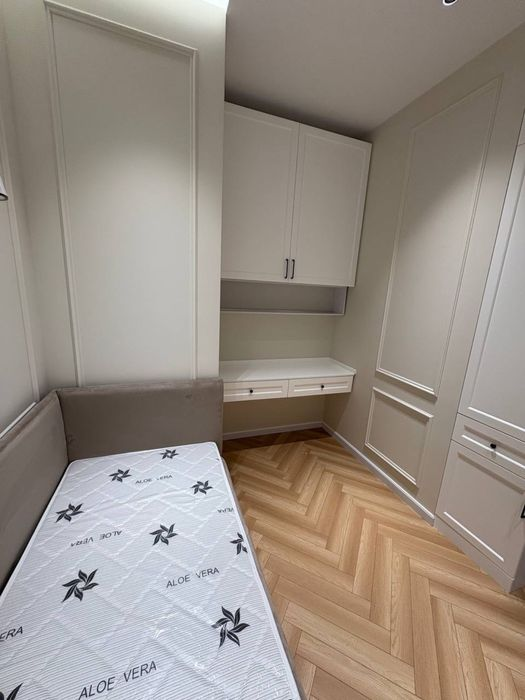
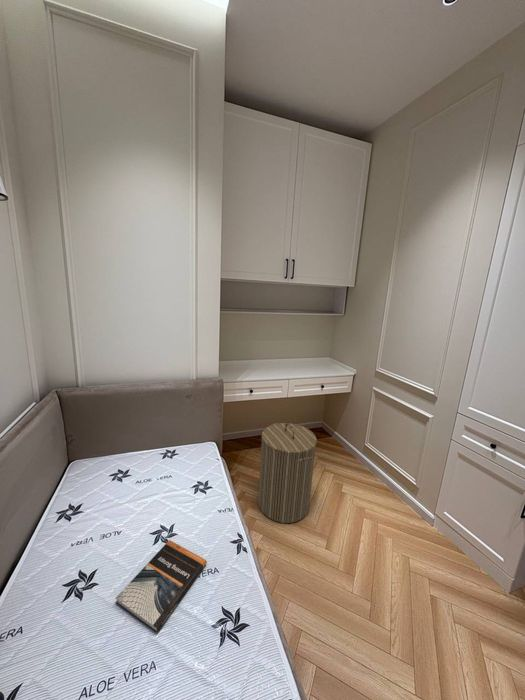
+ book [115,539,208,633]
+ laundry hamper [257,422,318,524]
